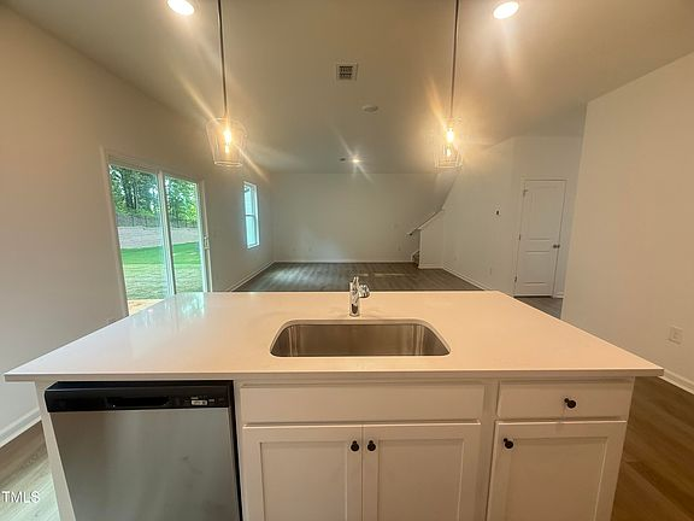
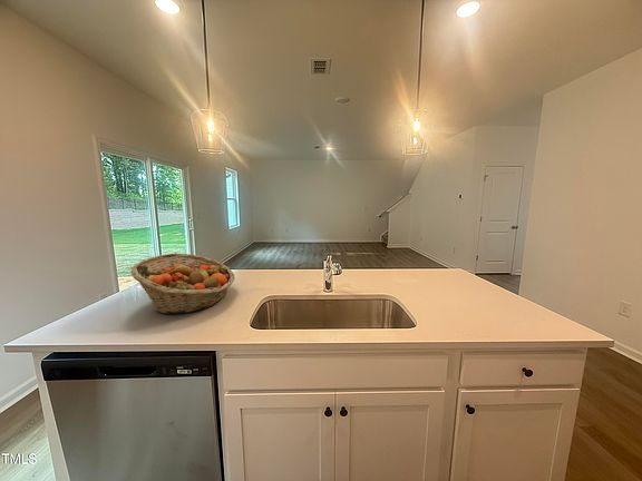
+ fruit basket [129,253,235,315]
